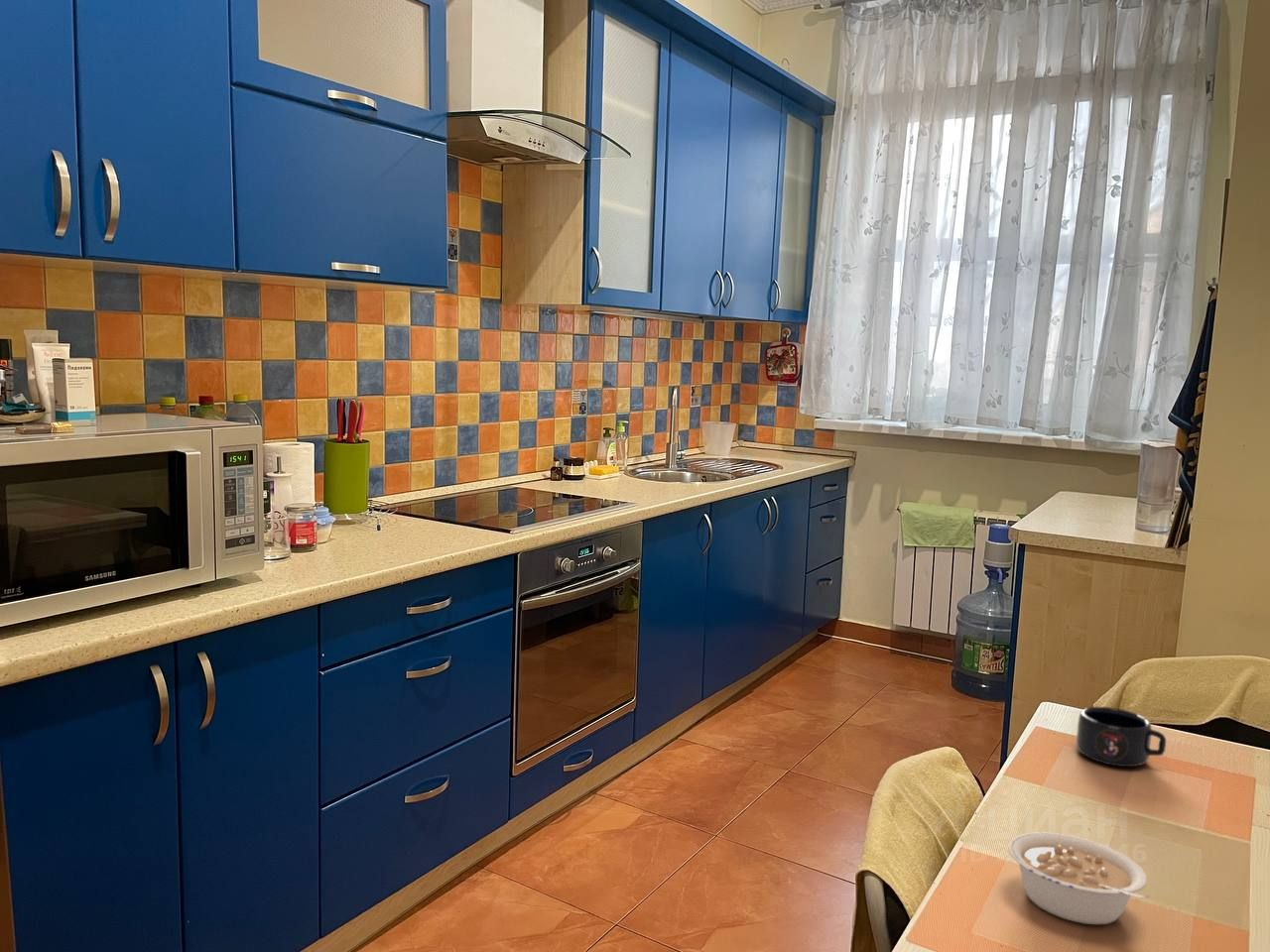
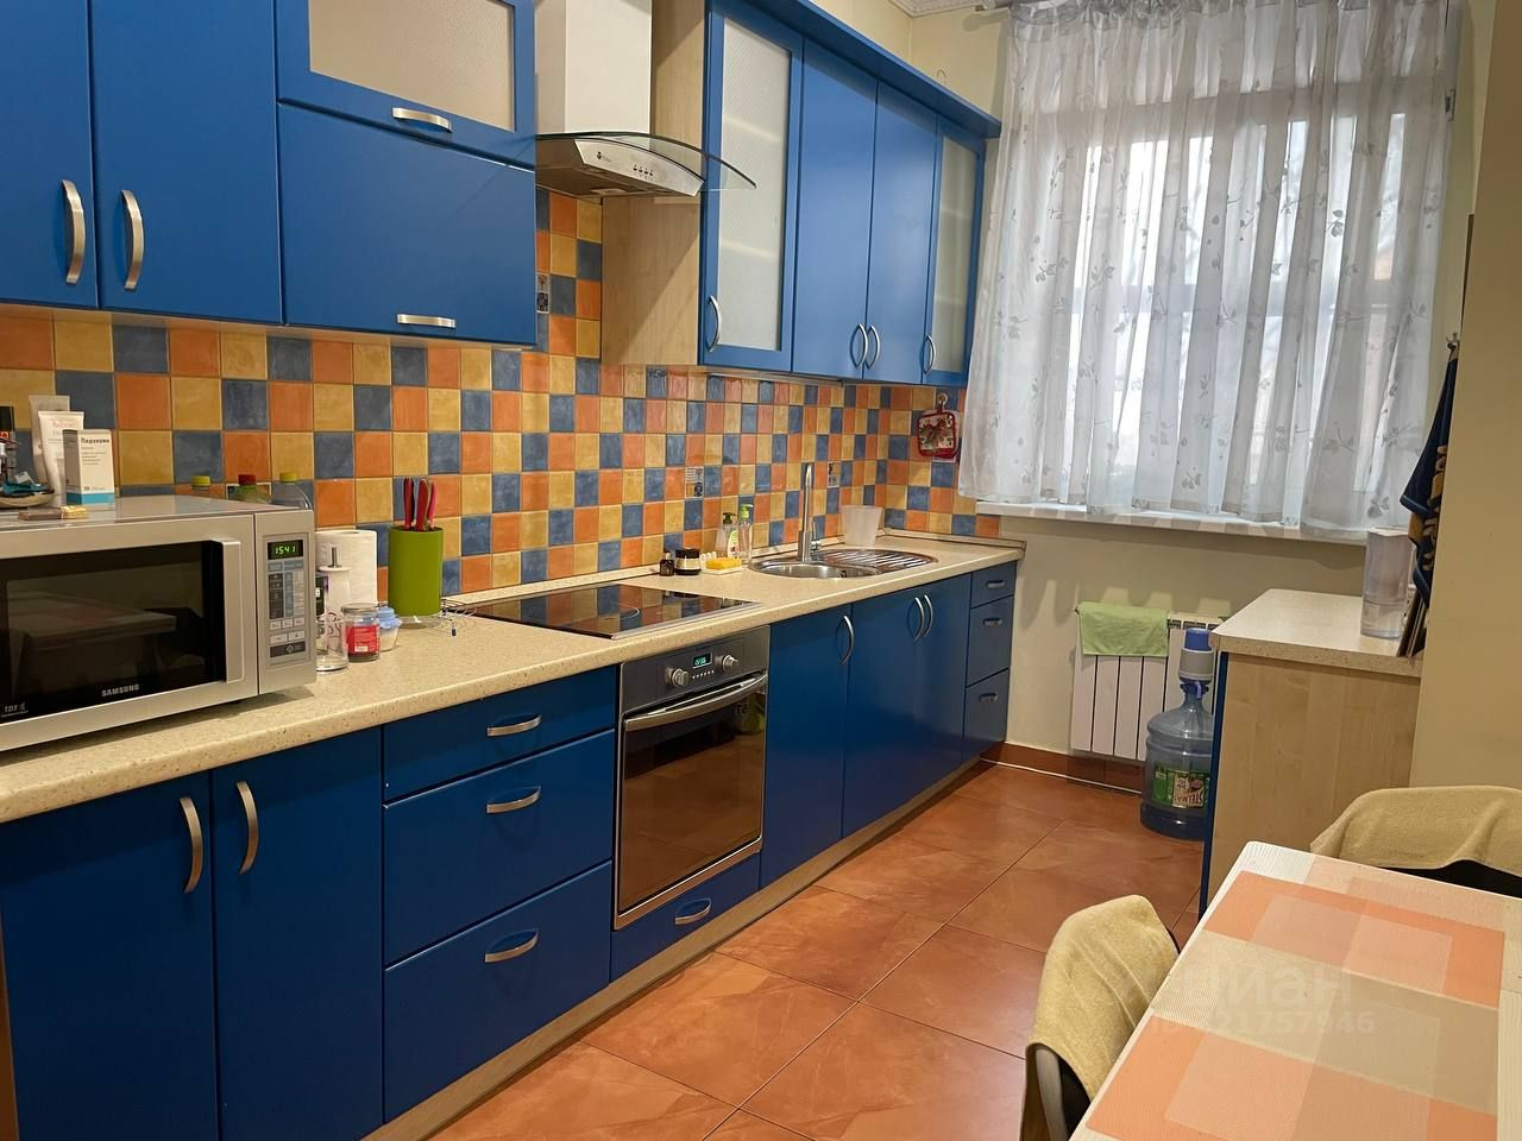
- mug [1075,706,1167,768]
- legume [1007,831,1151,925]
